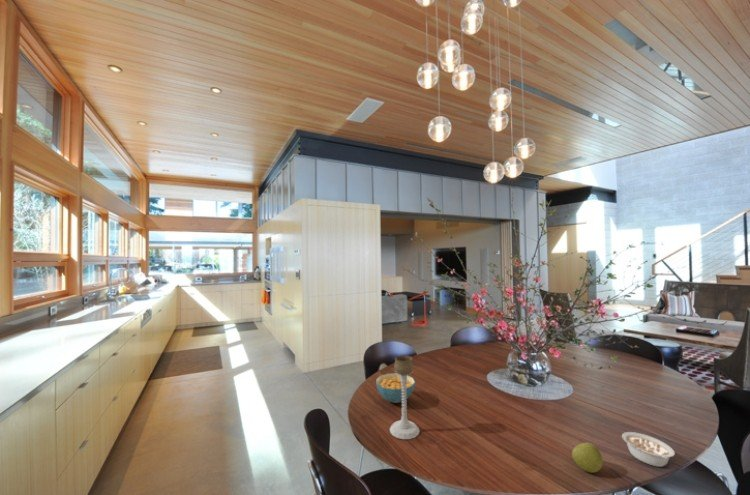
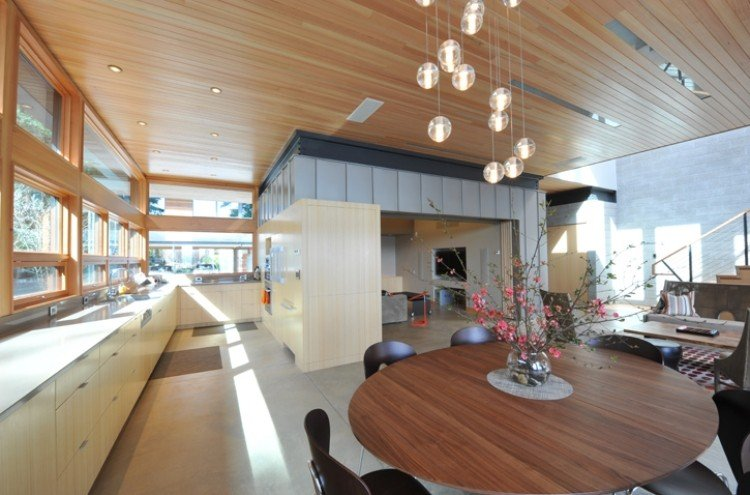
- legume [621,431,676,468]
- cereal bowl [375,372,416,404]
- apple [571,442,604,474]
- candle holder [389,354,421,440]
